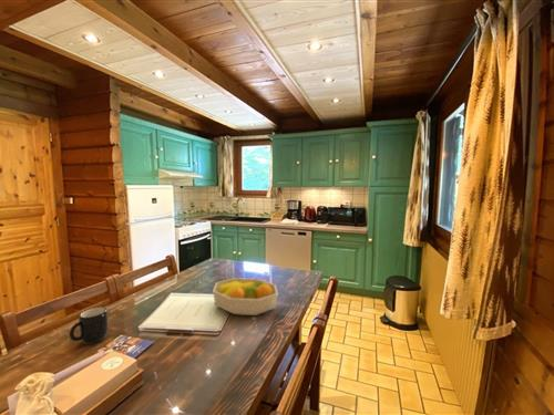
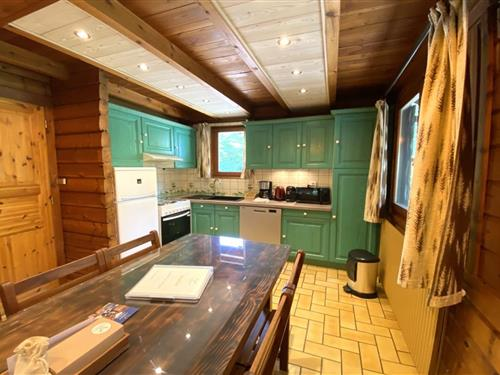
- fruit bowl [212,277,279,317]
- mug [69,305,110,345]
